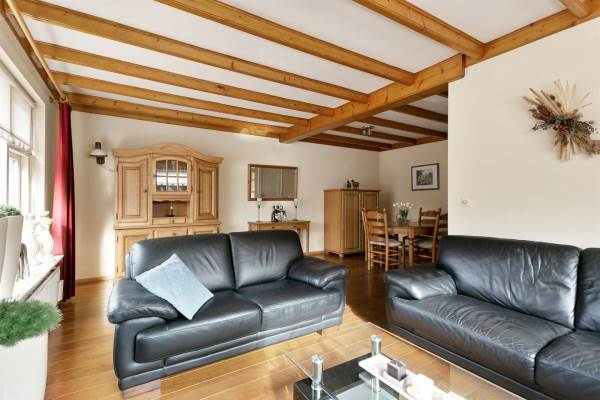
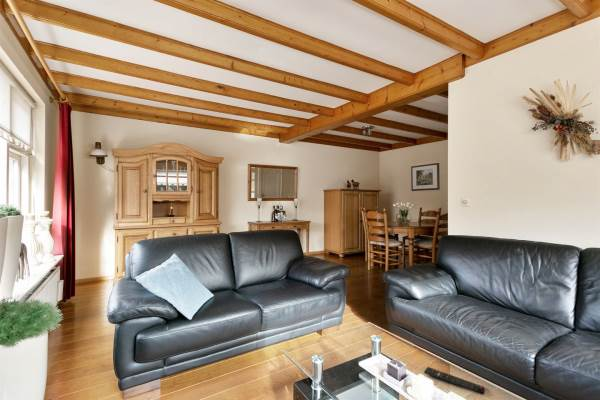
+ remote control [423,366,486,396]
